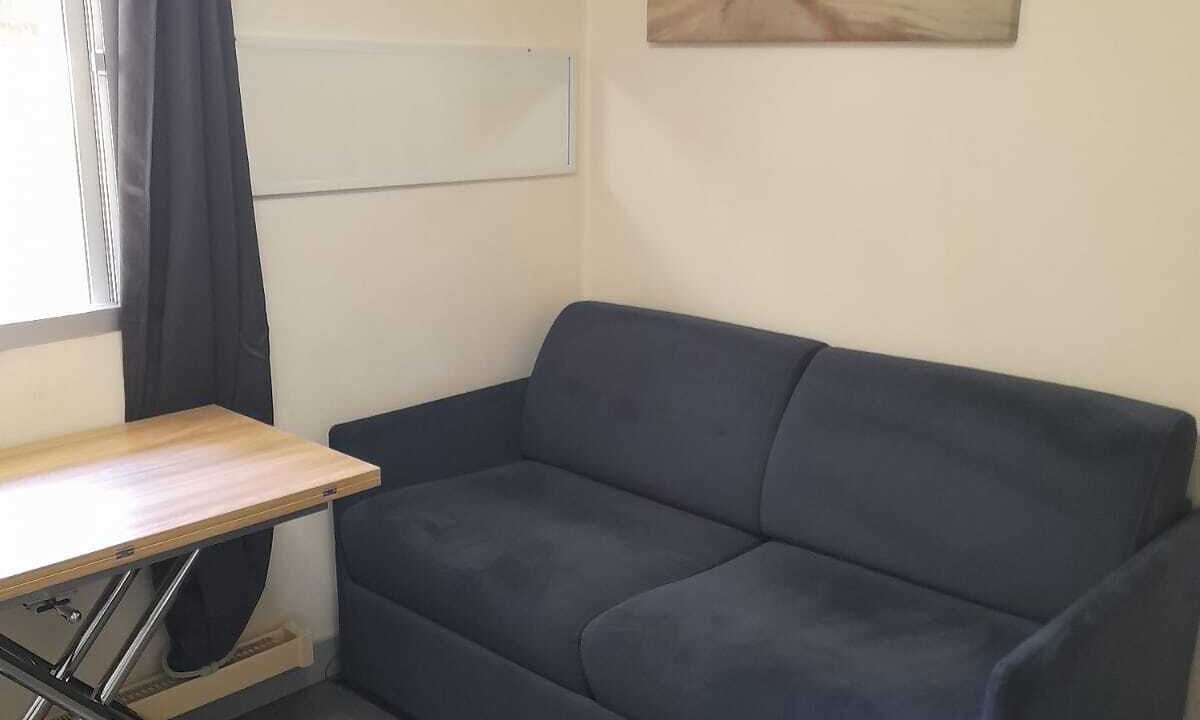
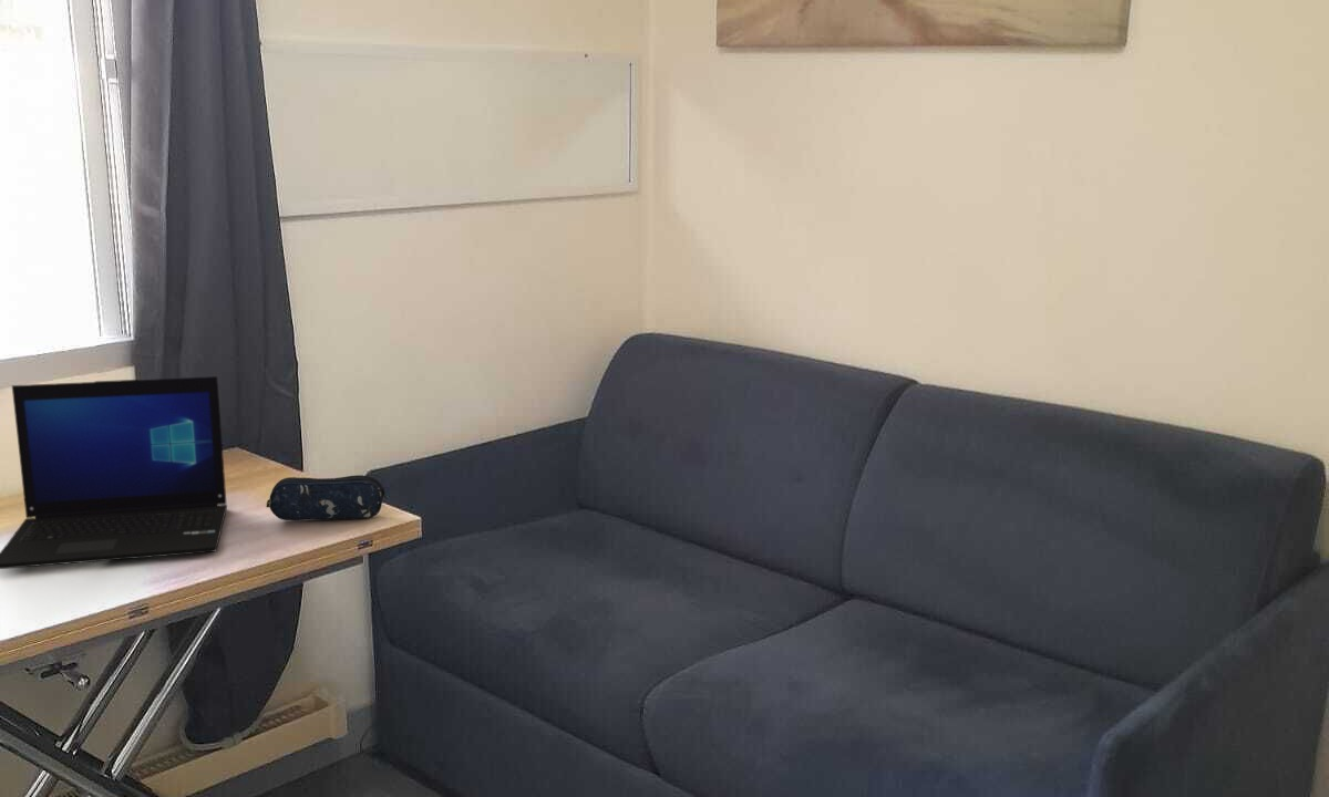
+ pencil case [266,474,387,521]
+ laptop [0,375,228,570]
